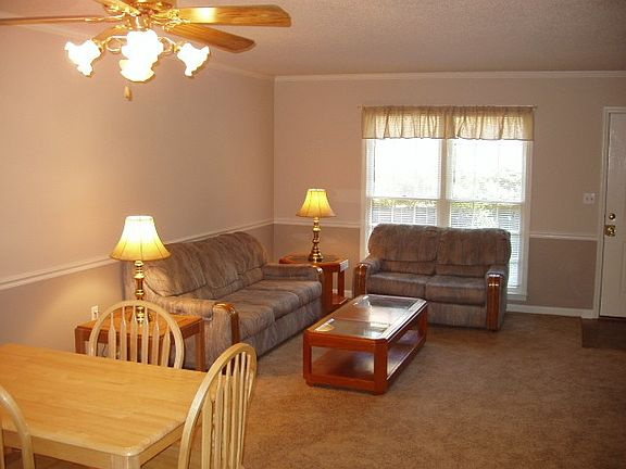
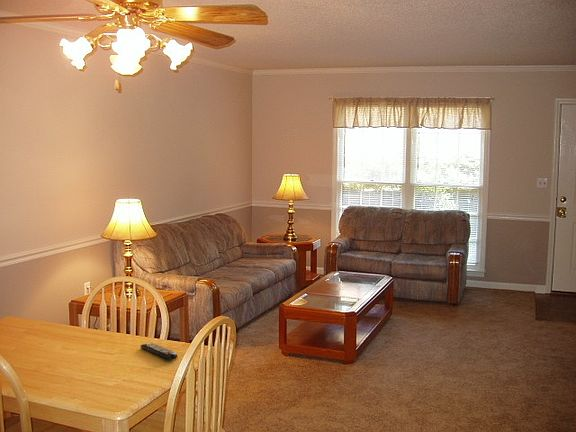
+ remote control [139,342,178,361]
